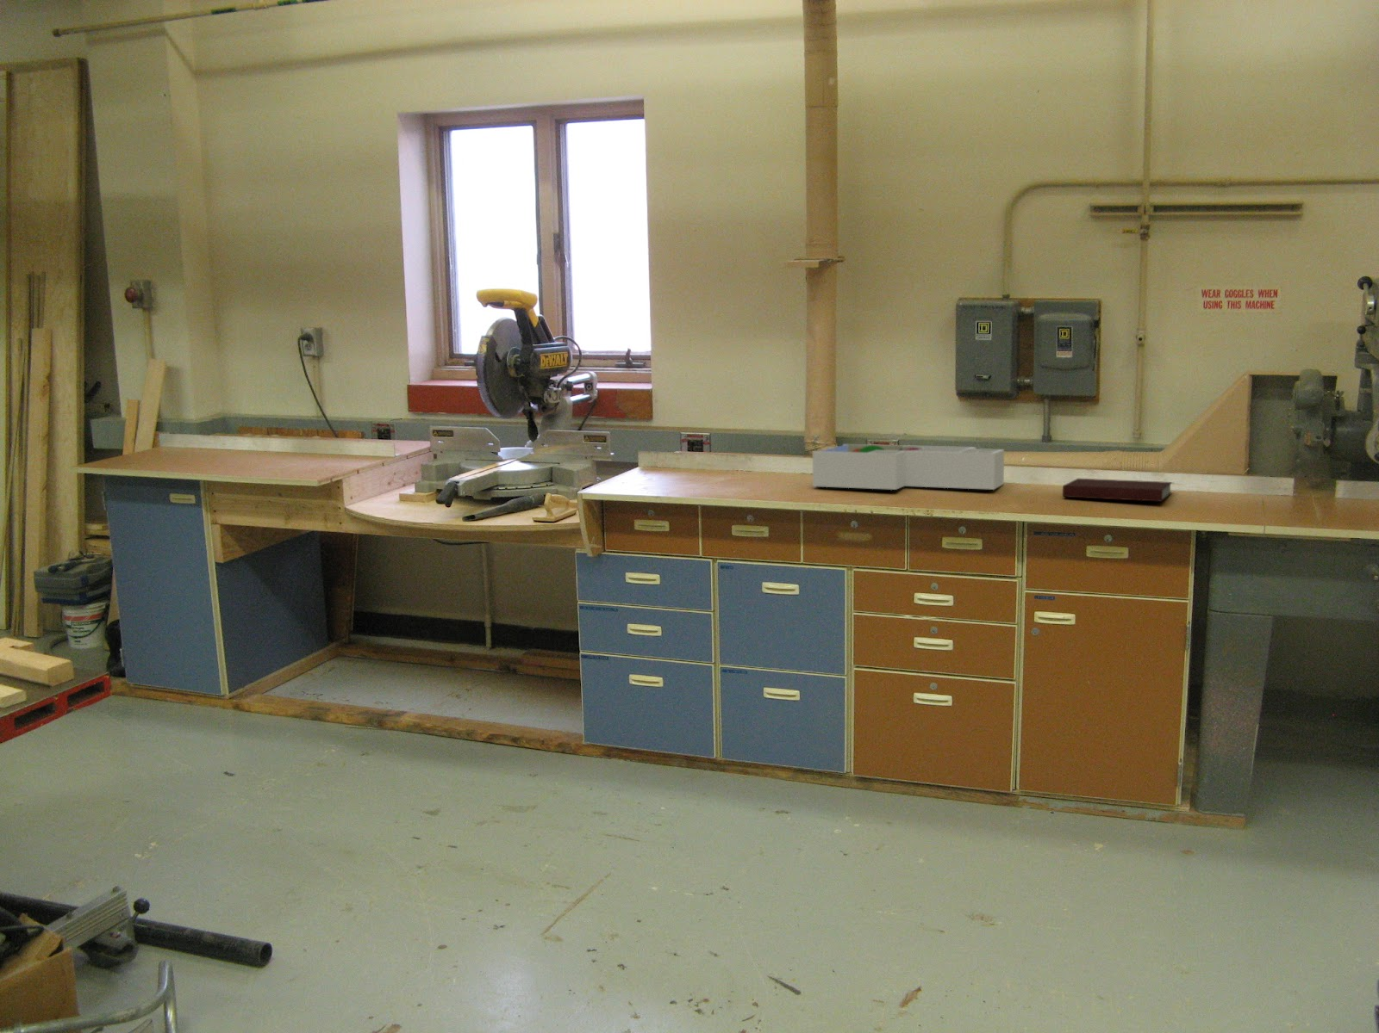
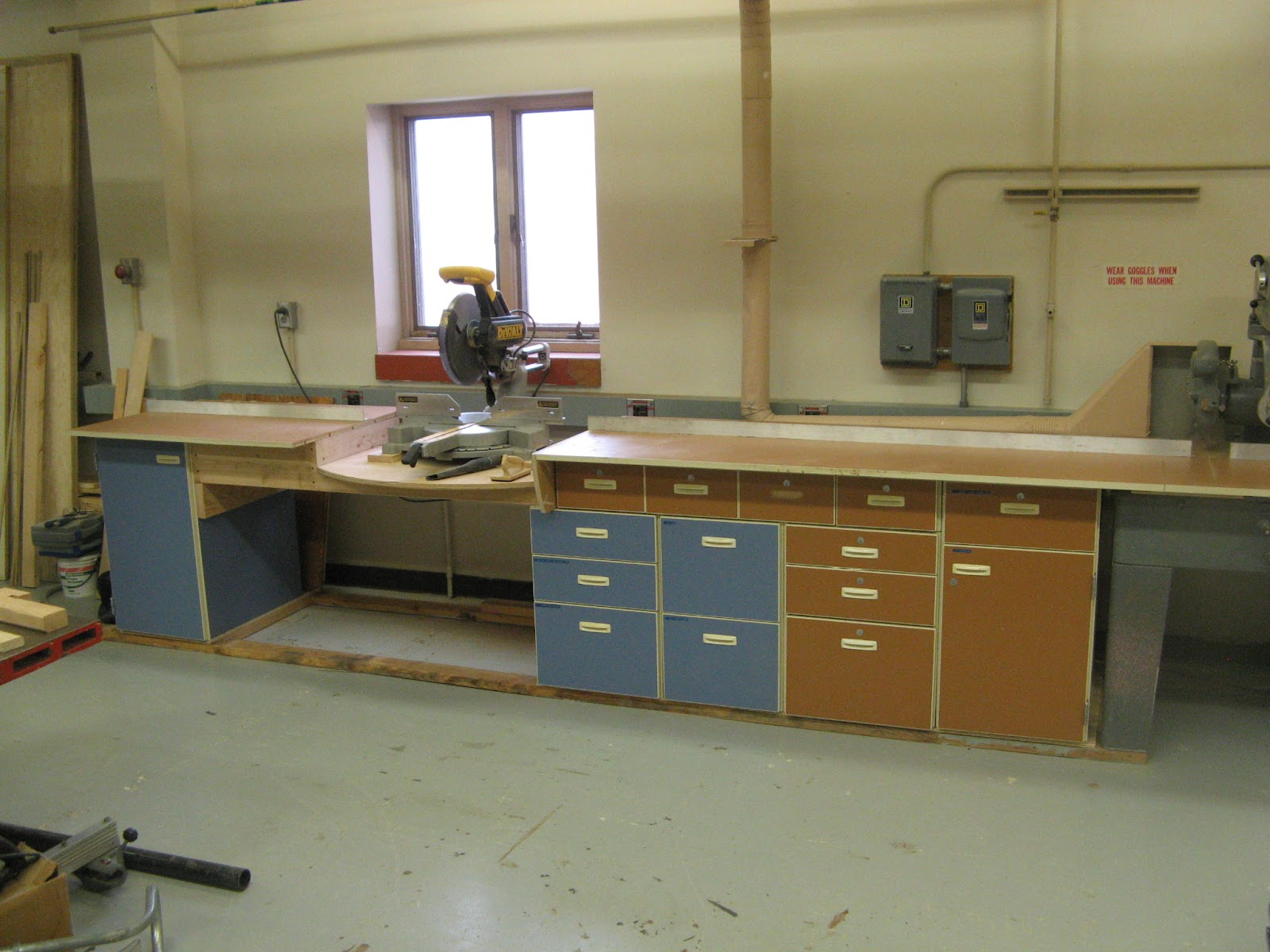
- desk organizer [812,444,1005,490]
- notebook [1062,477,1173,502]
